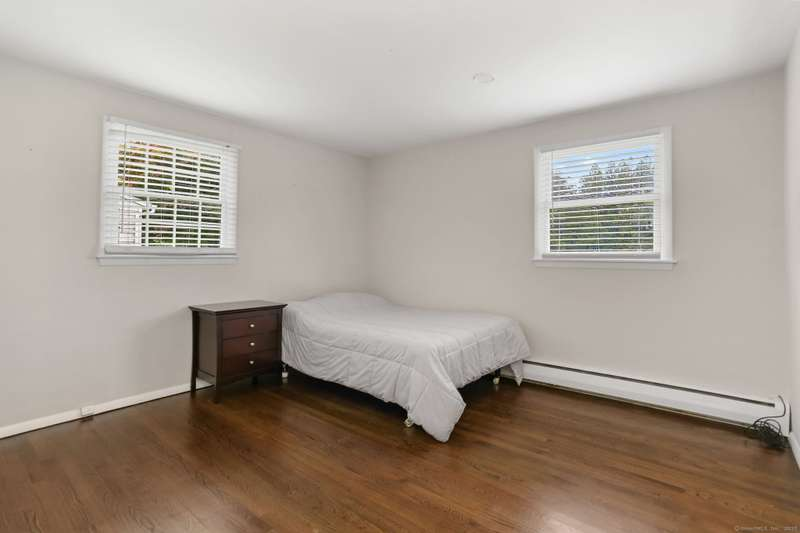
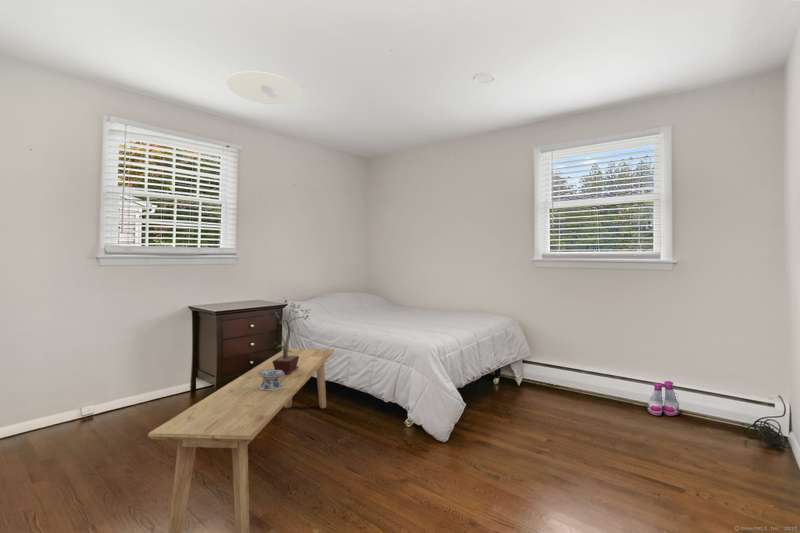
+ decorative box [258,370,284,391]
+ boots [646,380,680,417]
+ potted plant [273,298,312,375]
+ ceiling light [225,70,304,105]
+ bench [147,348,335,533]
